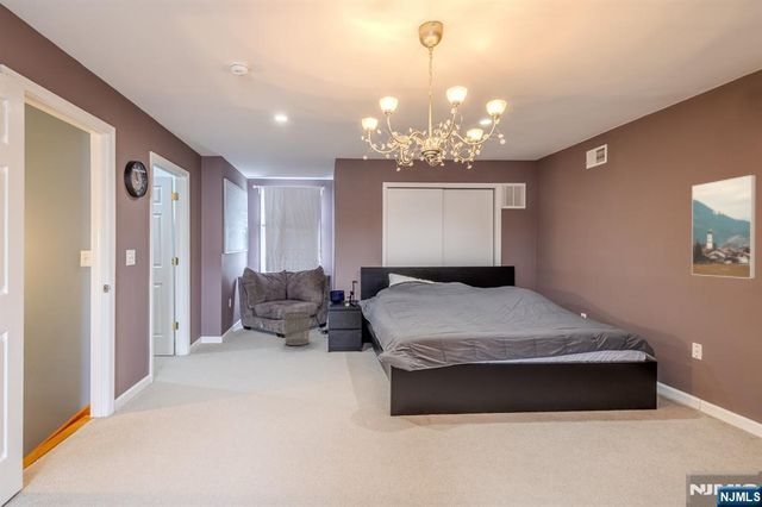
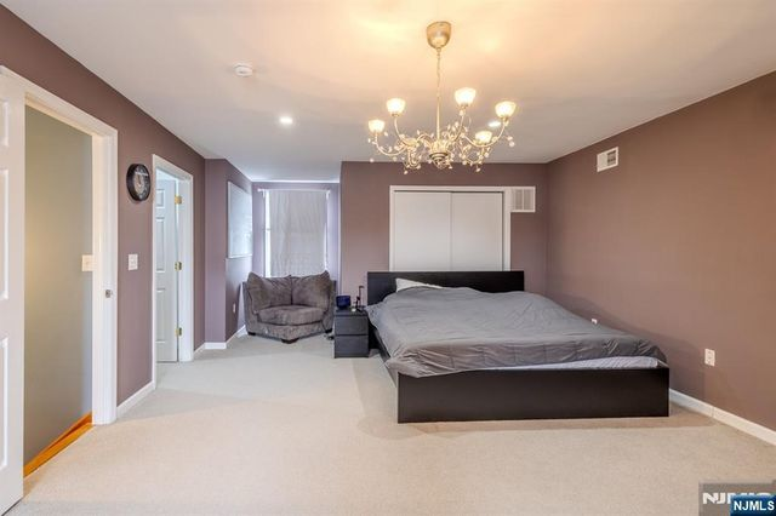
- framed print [691,174,757,280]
- waste bin [283,311,311,346]
